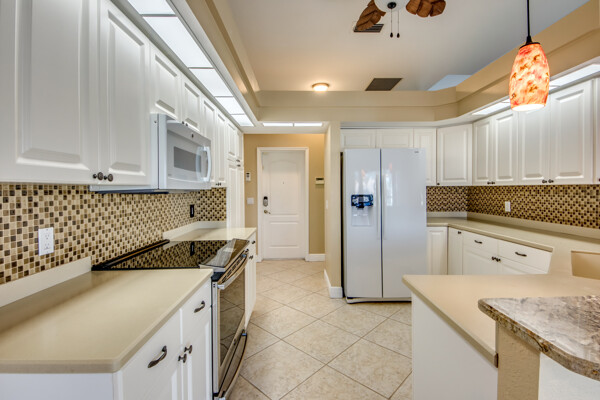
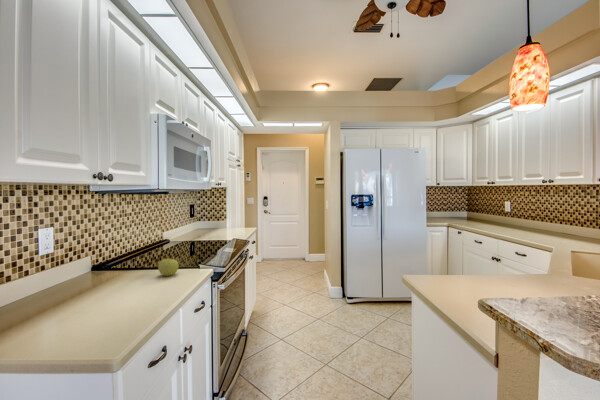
+ apple [157,258,180,277]
